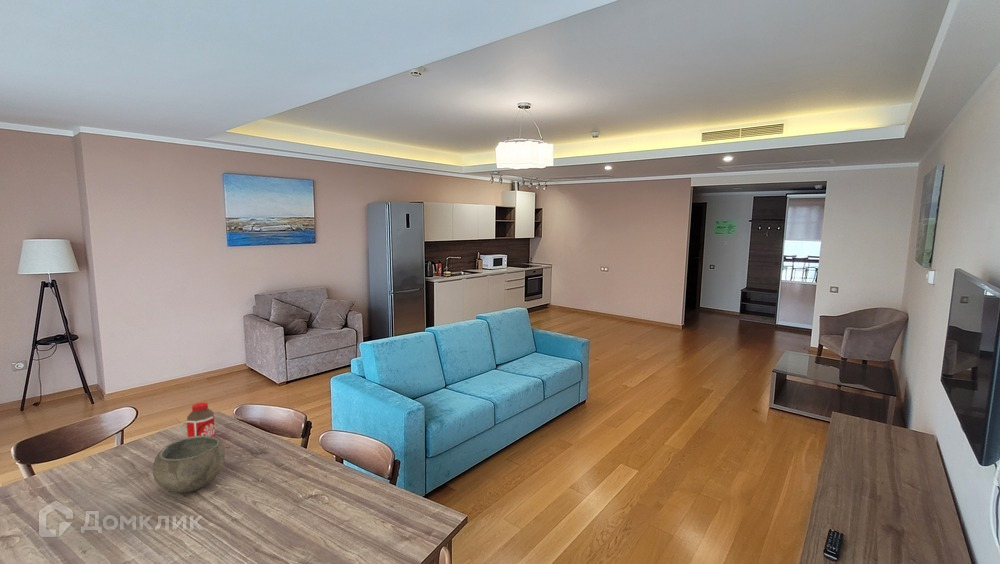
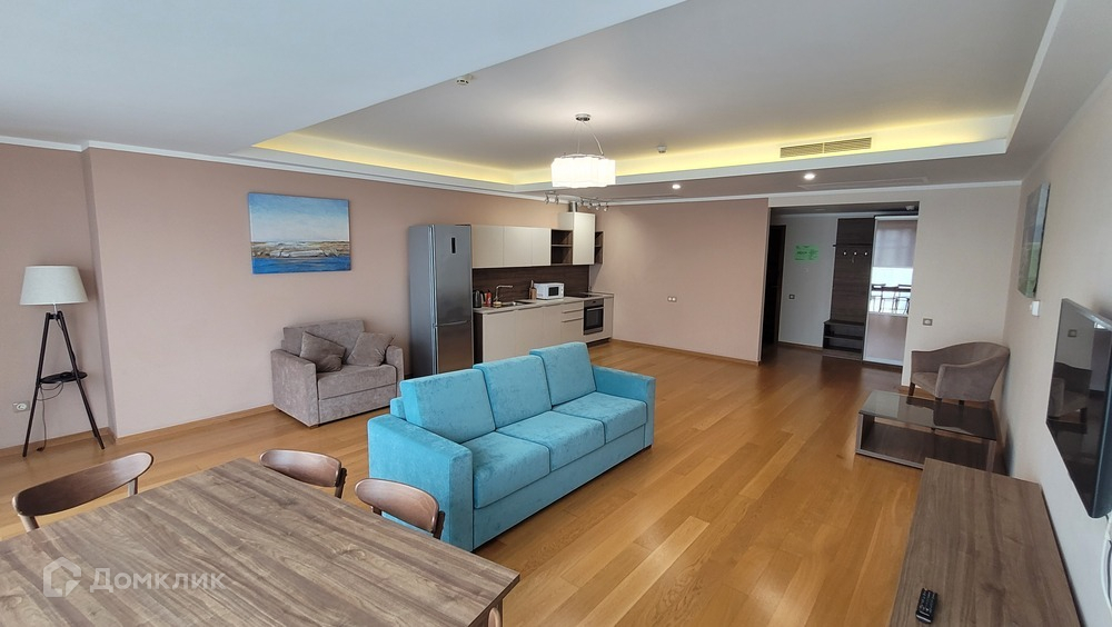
- bottle [186,401,216,438]
- bowl [152,435,226,494]
